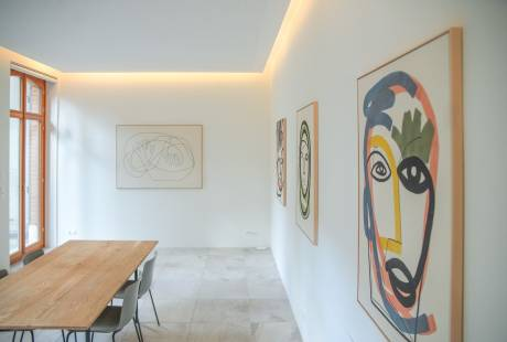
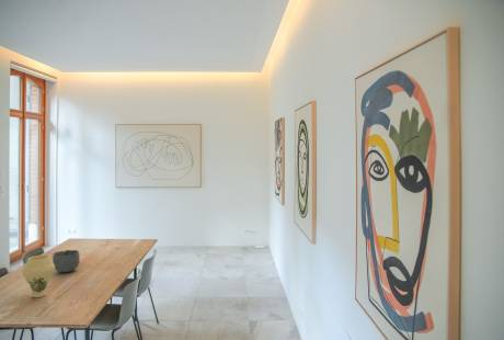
+ bowl [51,249,81,274]
+ vase [21,254,55,298]
